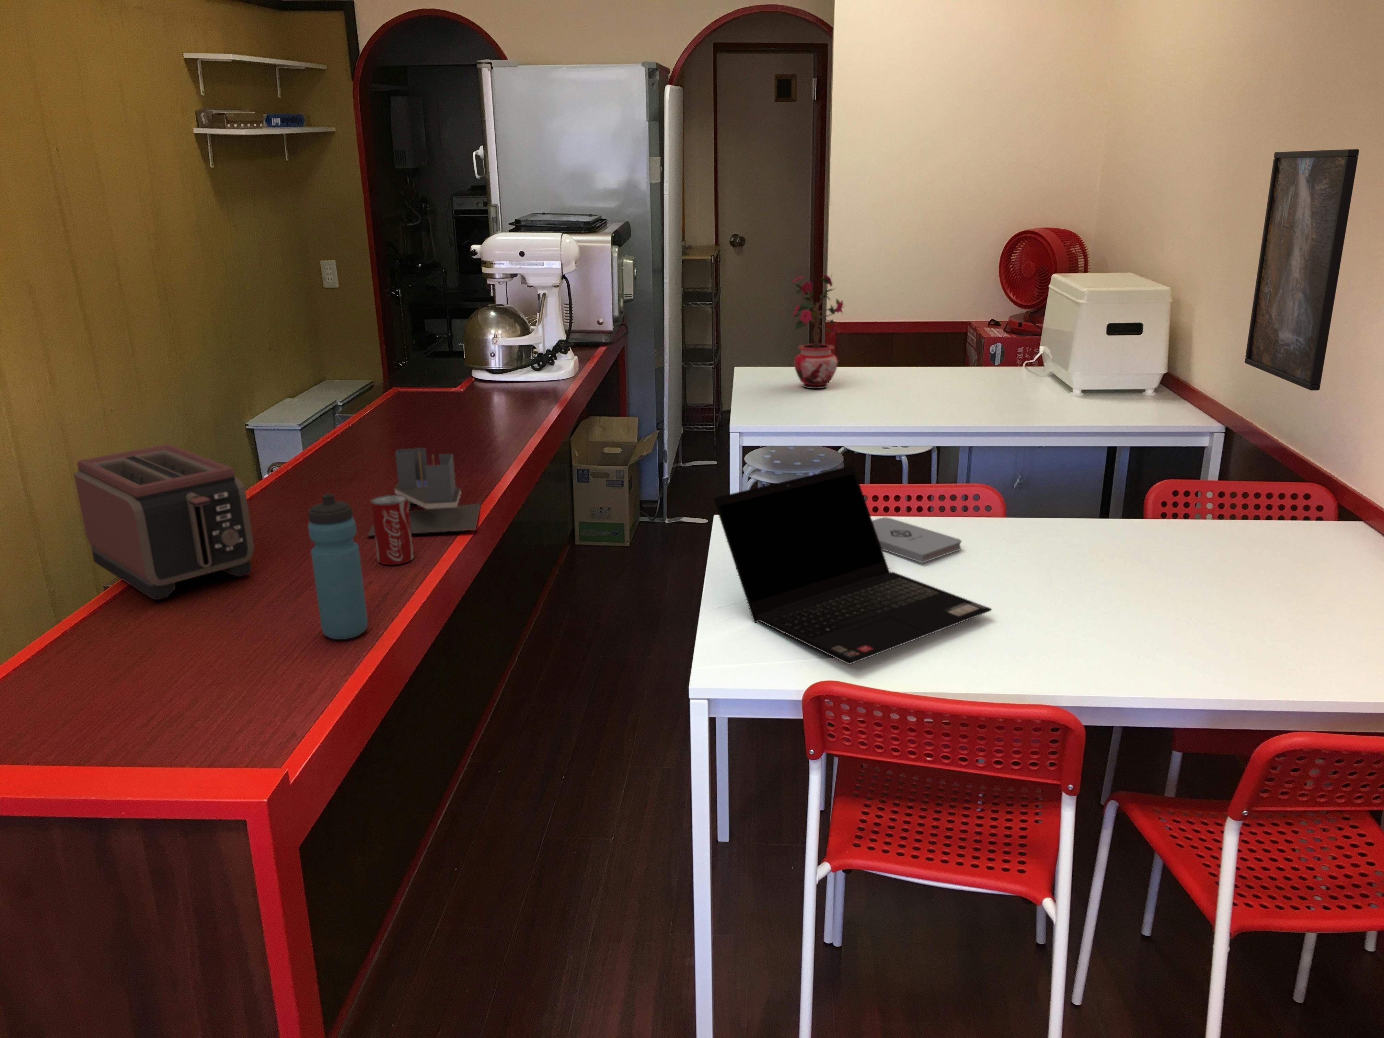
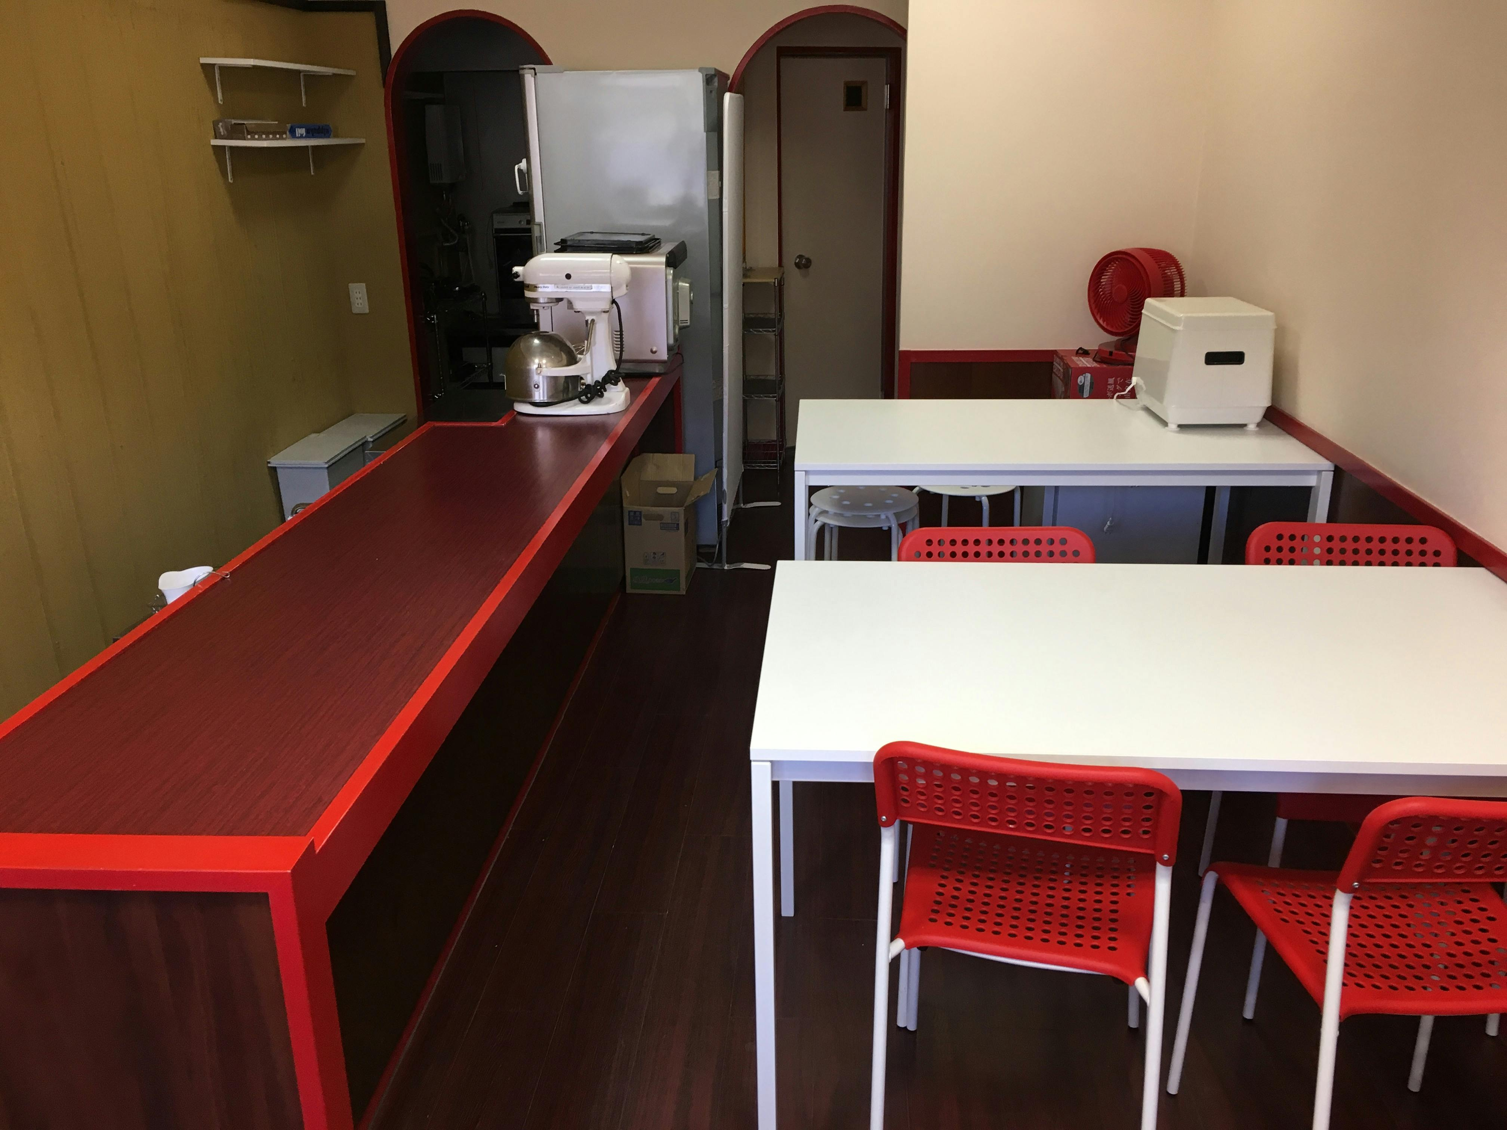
- potted plant [791,273,845,389]
- utensil holder [366,448,482,536]
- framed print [1245,148,1360,391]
- notepad [872,517,962,564]
- laptop computer [714,466,993,665]
- water bottle [307,493,368,640]
- beverage can [371,494,414,565]
- toaster [73,444,254,600]
